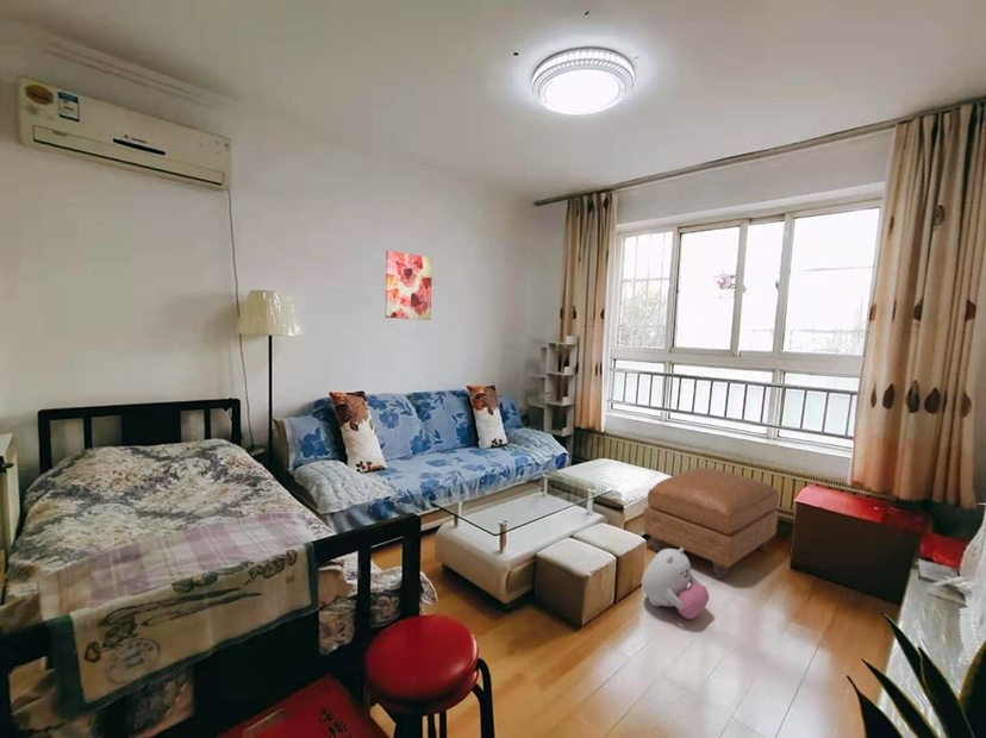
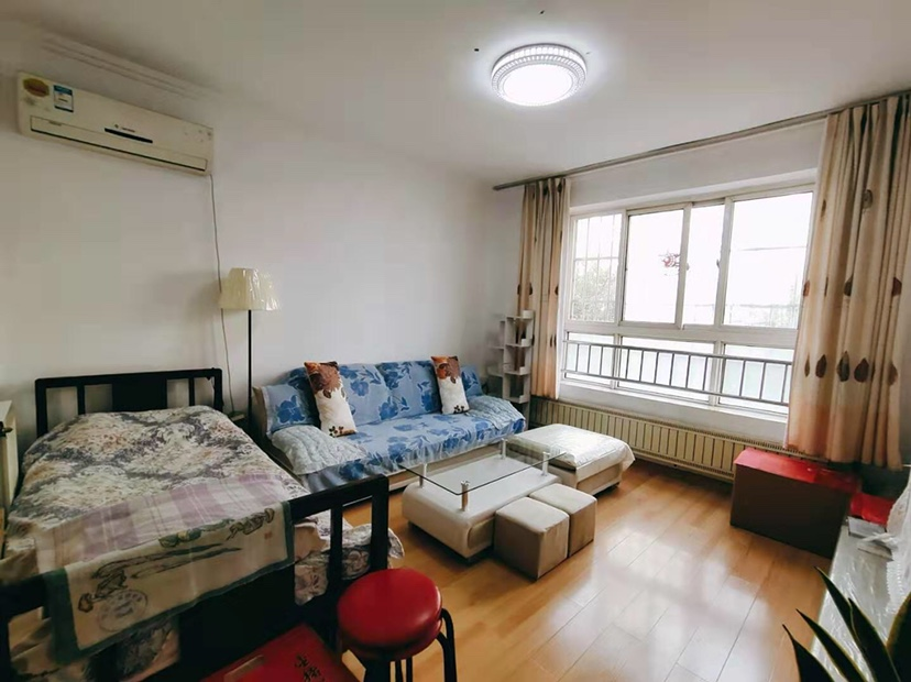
- ottoman [642,467,780,580]
- plush toy [641,548,710,620]
- wall art [383,249,433,321]
